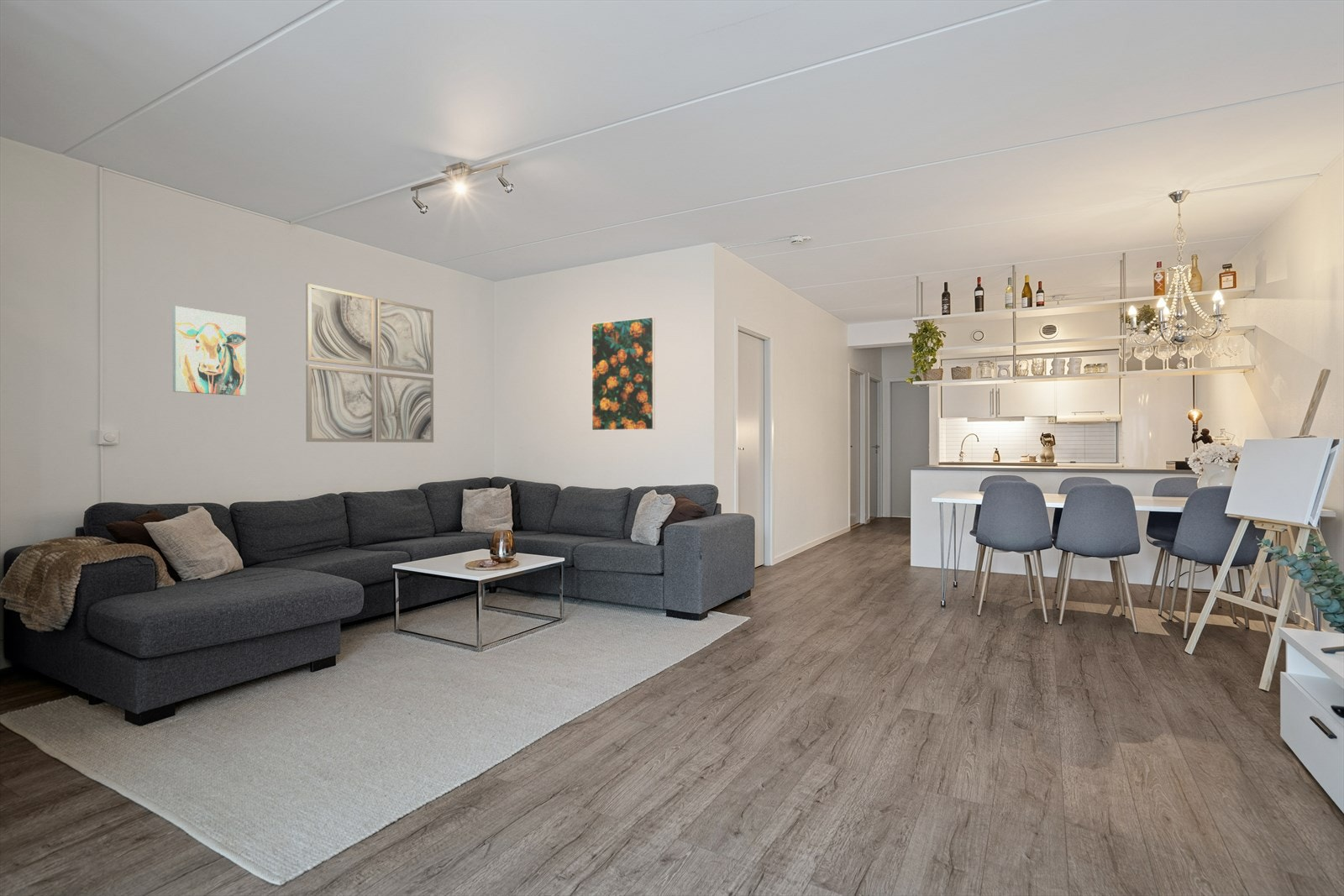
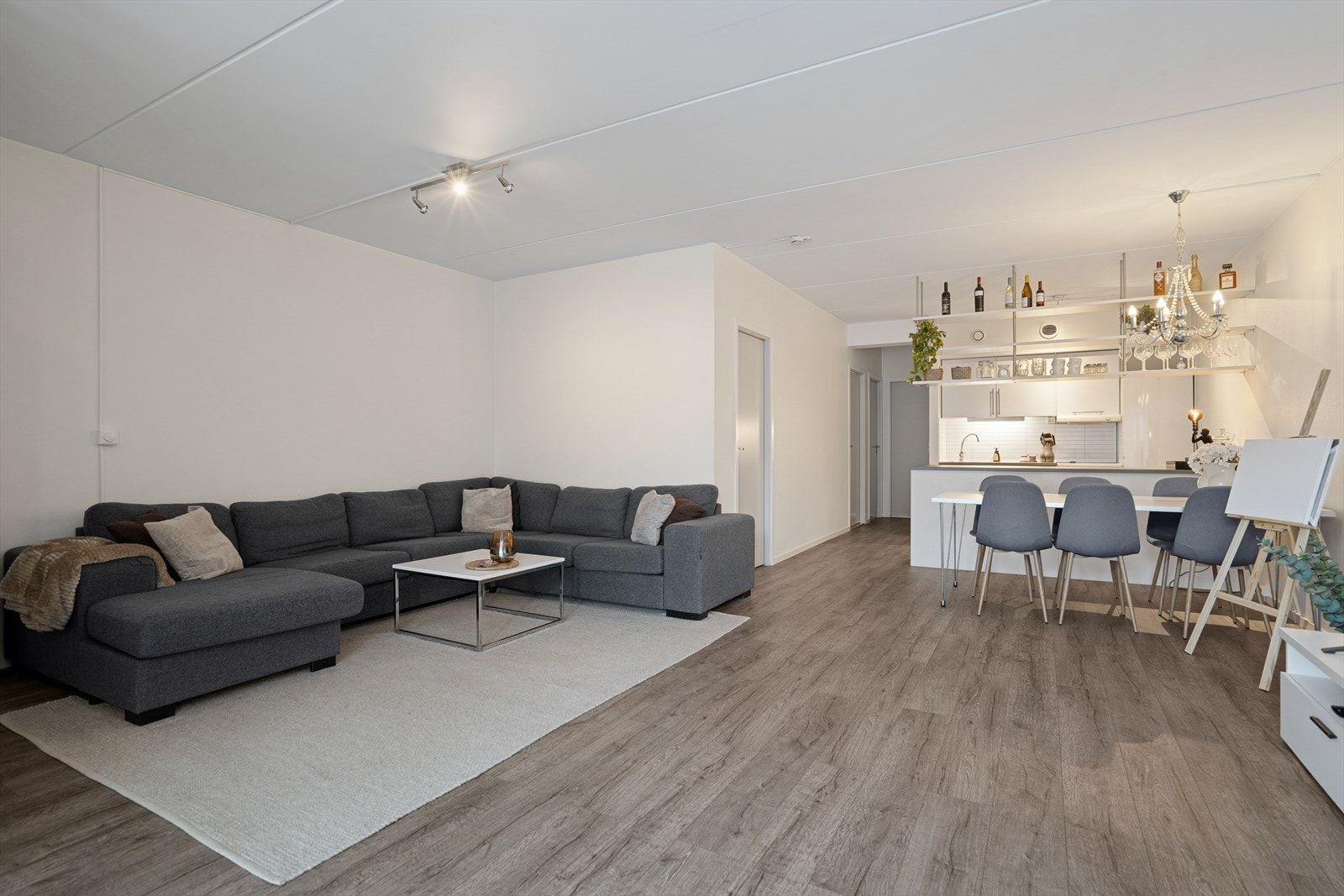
- wall art [171,306,247,396]
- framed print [591,317,656,432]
- wall art [305,282,434,443]
